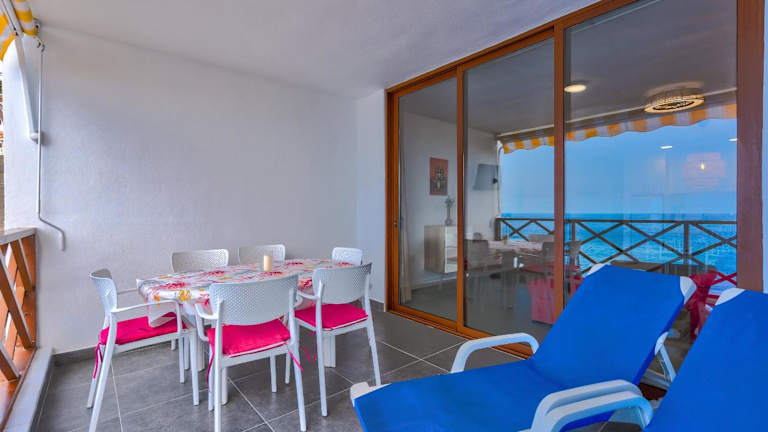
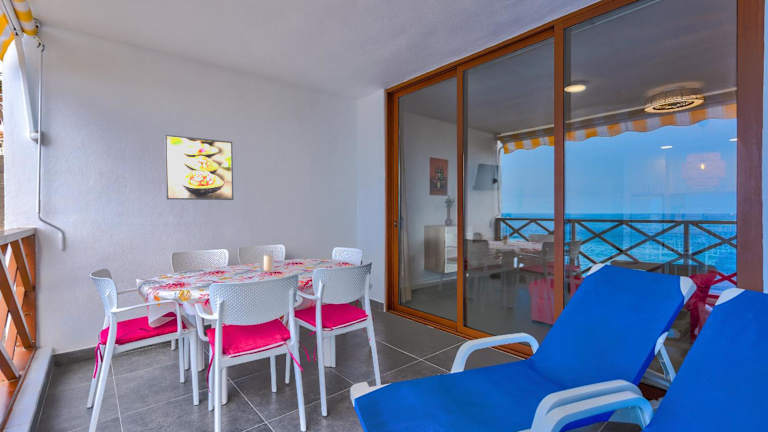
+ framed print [164,134,234,201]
